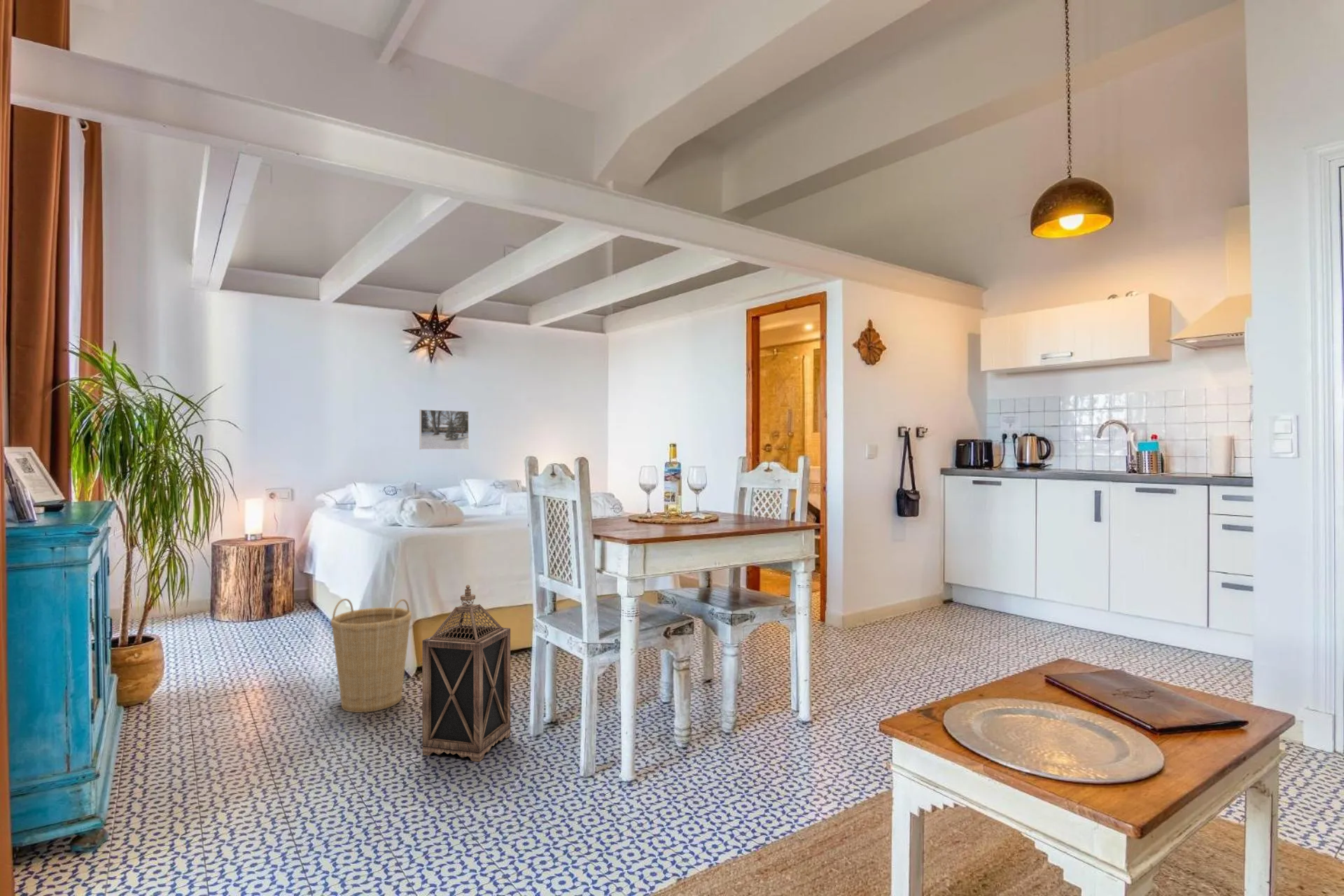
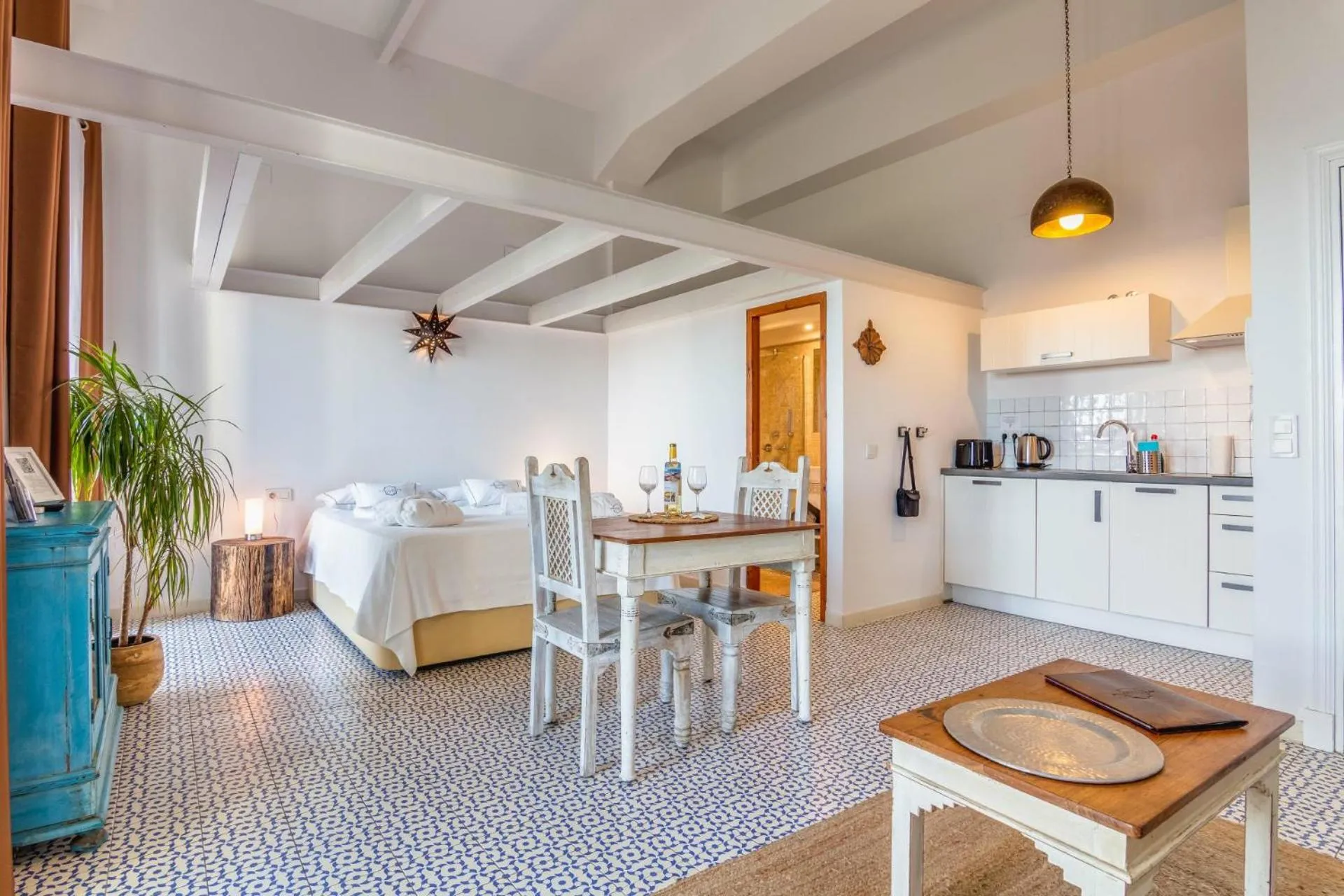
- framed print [419,409,470,450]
- basket [330,598,412,713]
- lantern [421,584,511,762]
